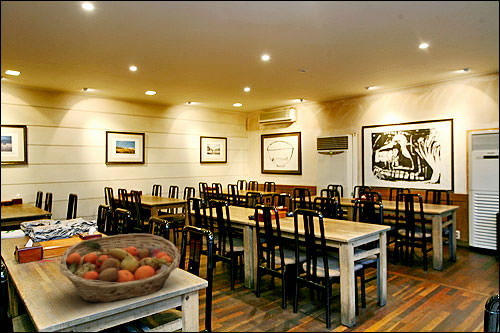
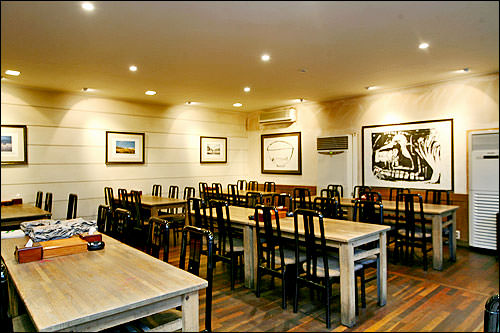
- fruit basket [59,233,181,304]
